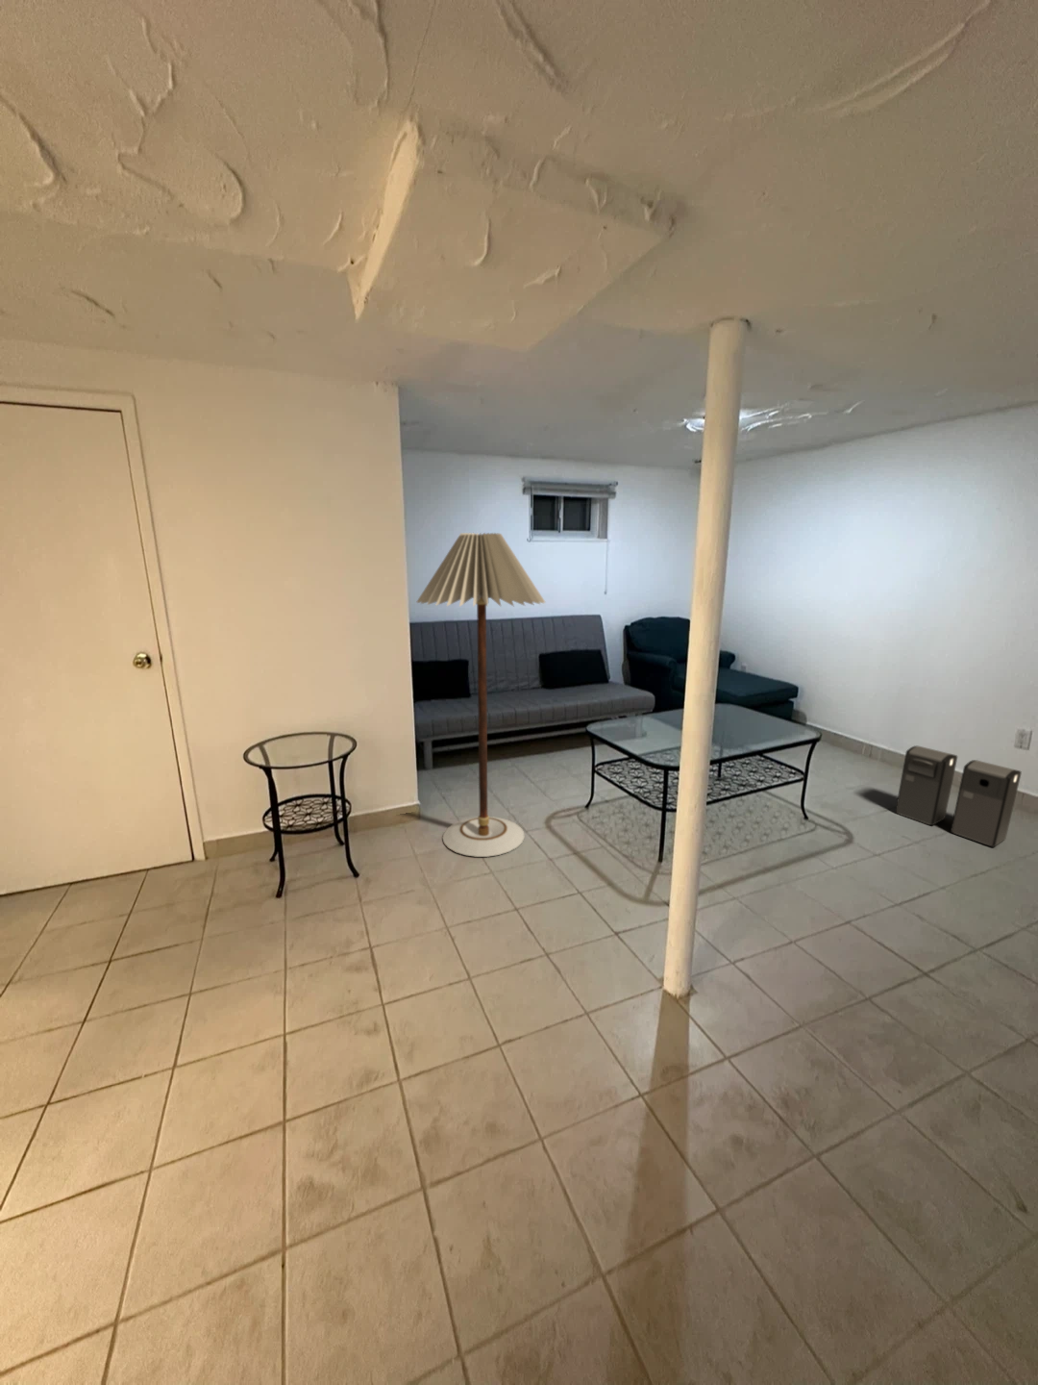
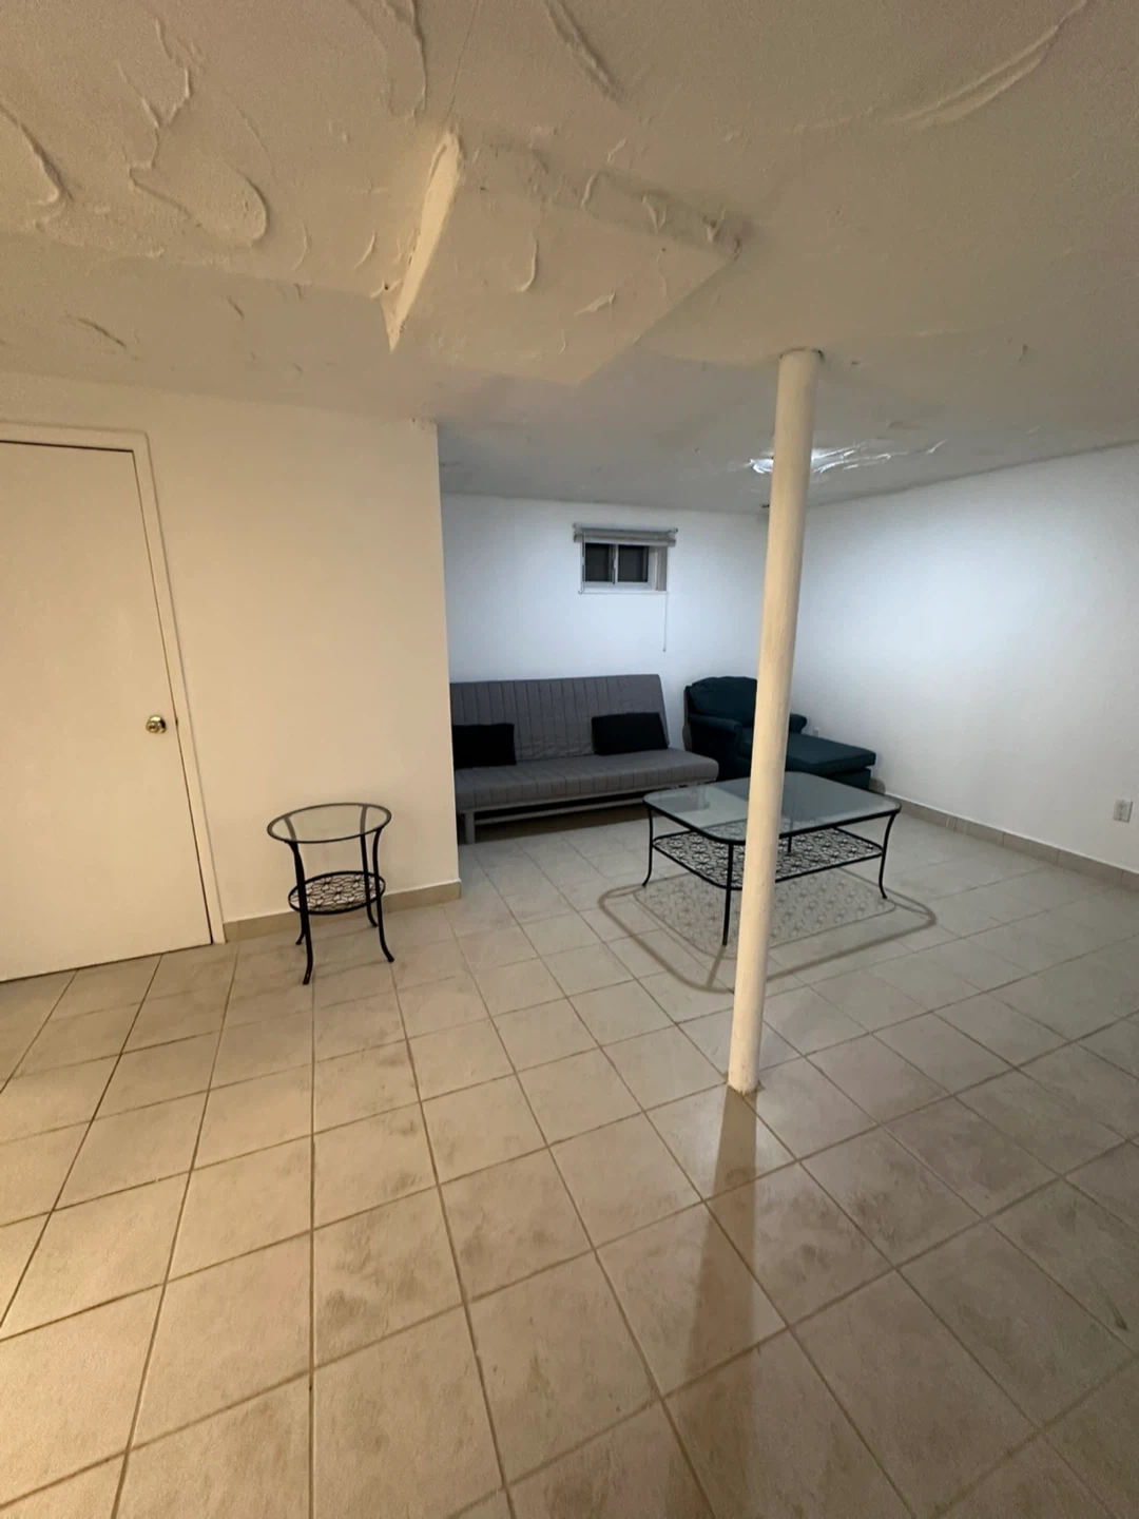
- floor lamp [417,532,547,858]
- speaker [894,745,1023,848]
